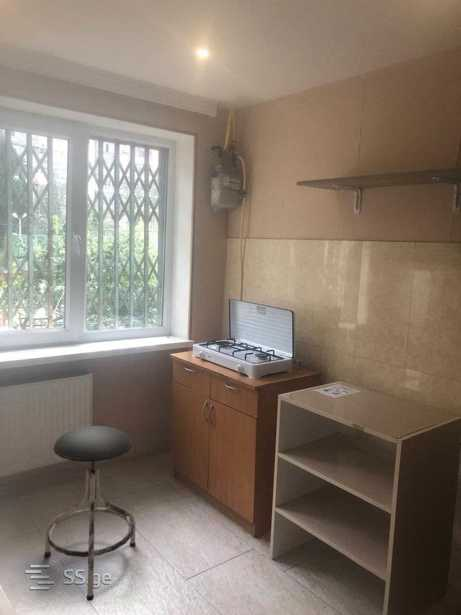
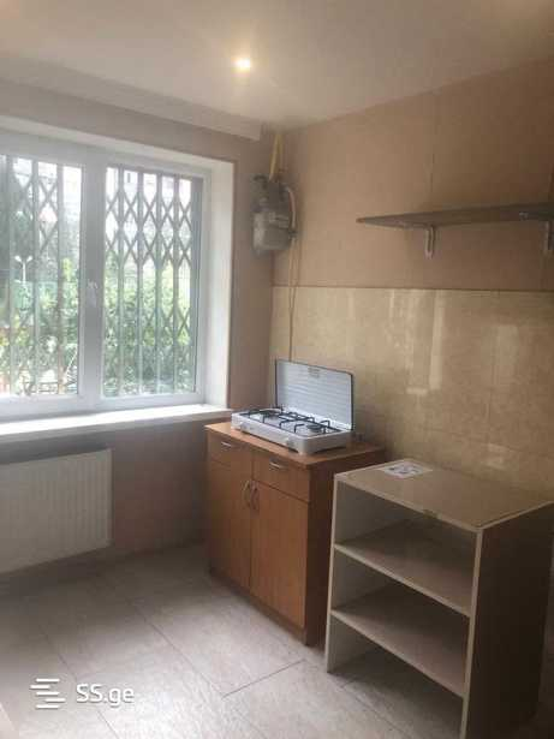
- stool [44,425,136,602]
